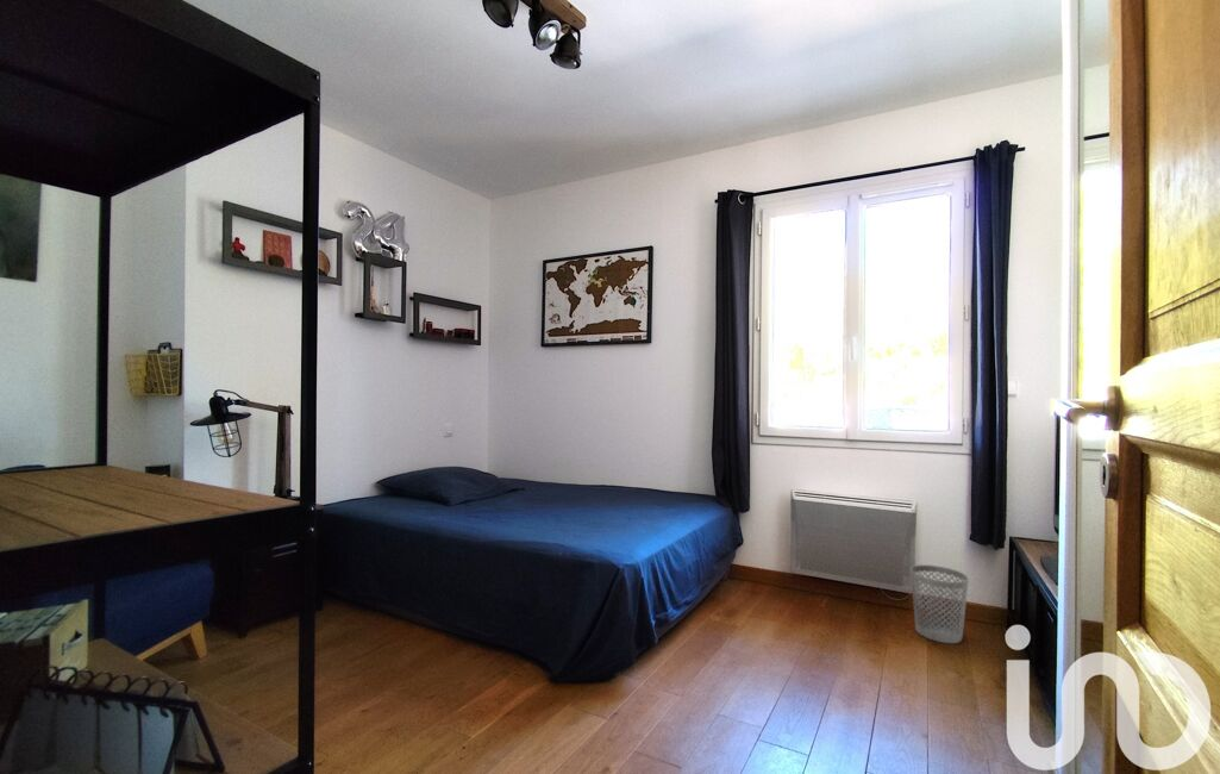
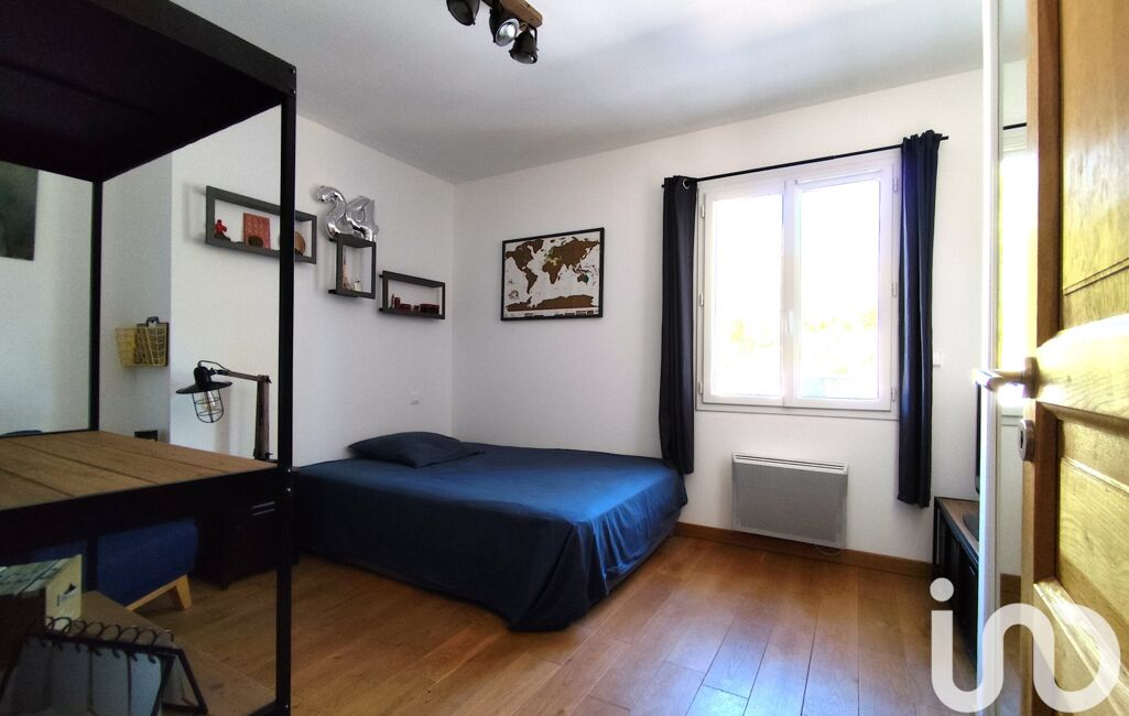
- wastebasket [909,564,970,644]
